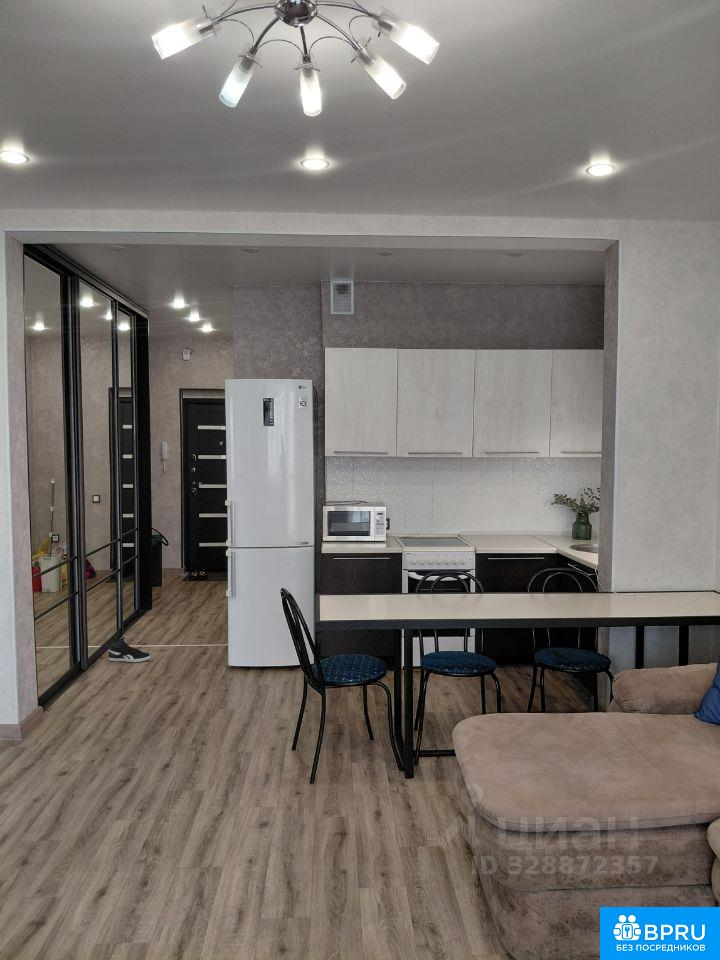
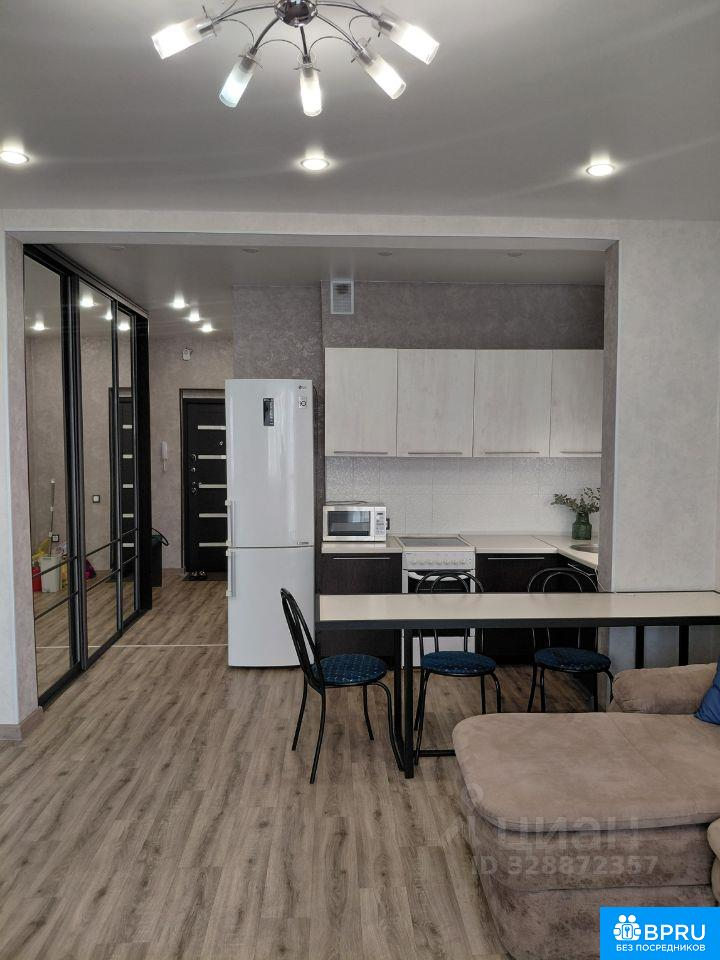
- sneaker [107,636,151,663]
